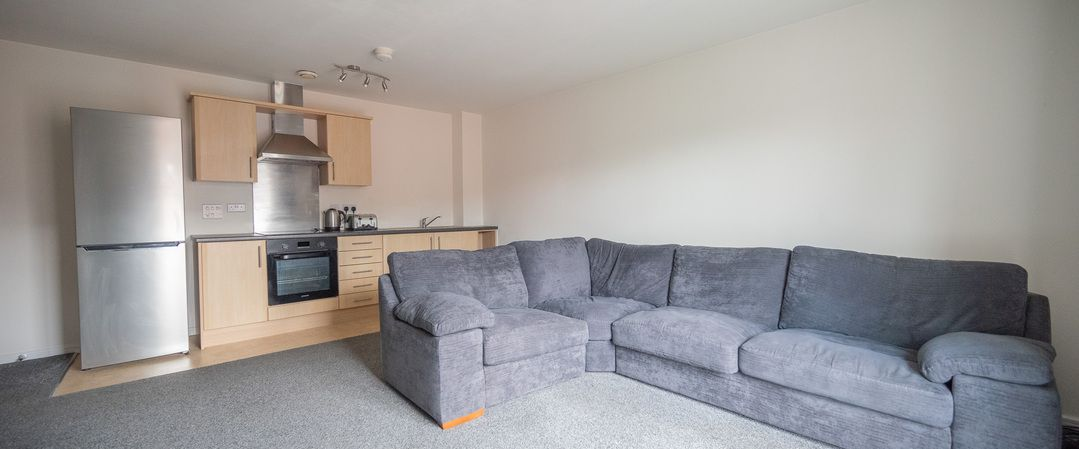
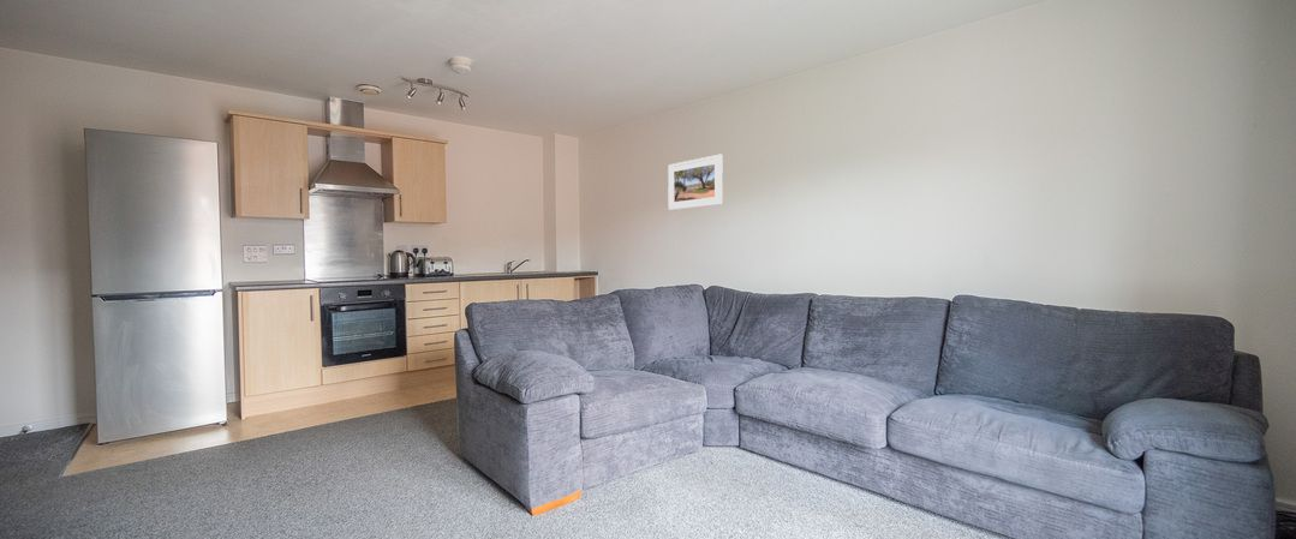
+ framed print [667,154,724,211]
